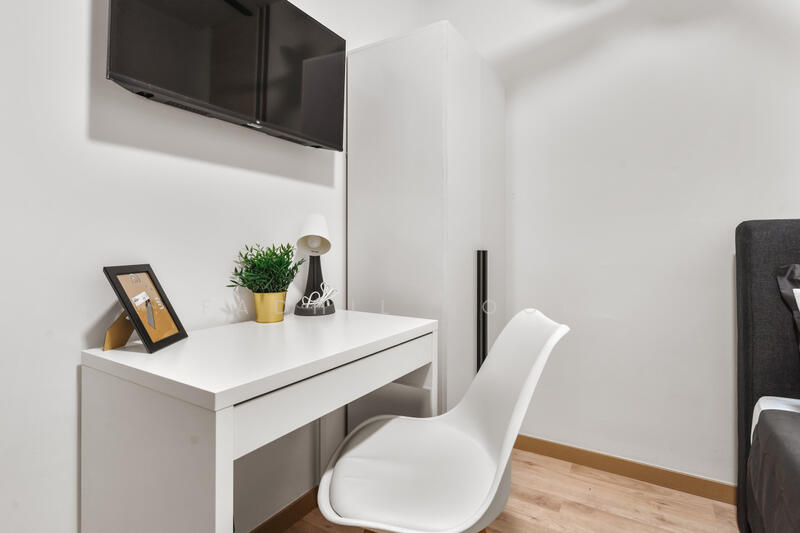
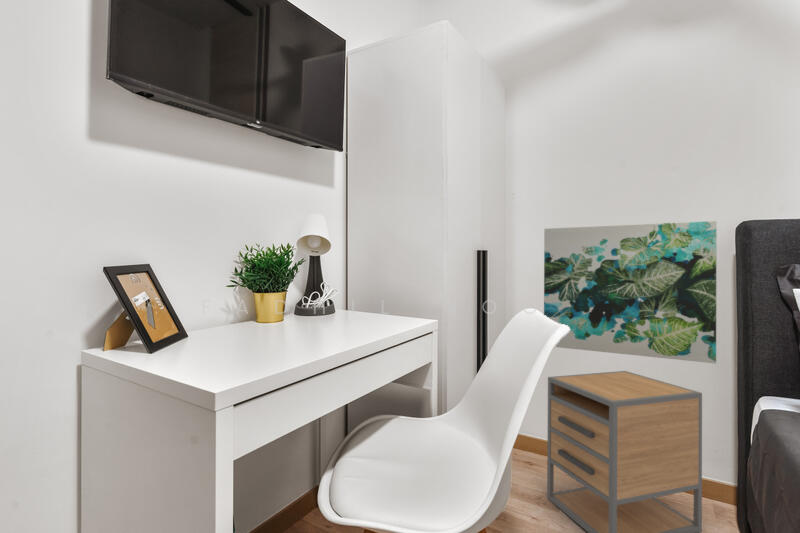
+ nightstand [546,370,703,533]
+ wall art [543,220,717,364]
